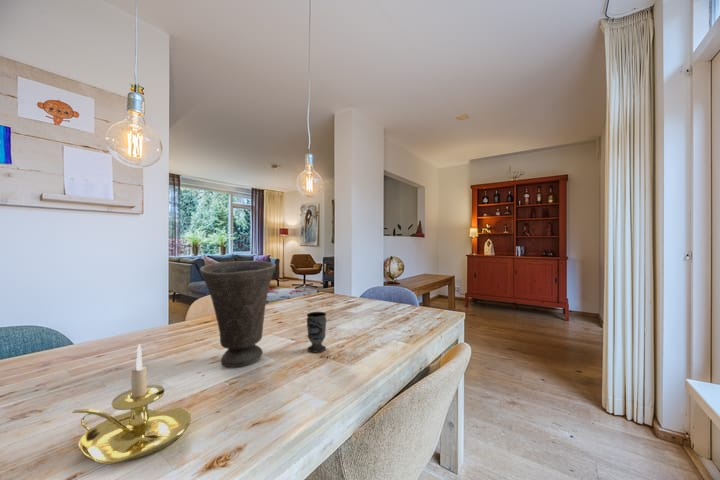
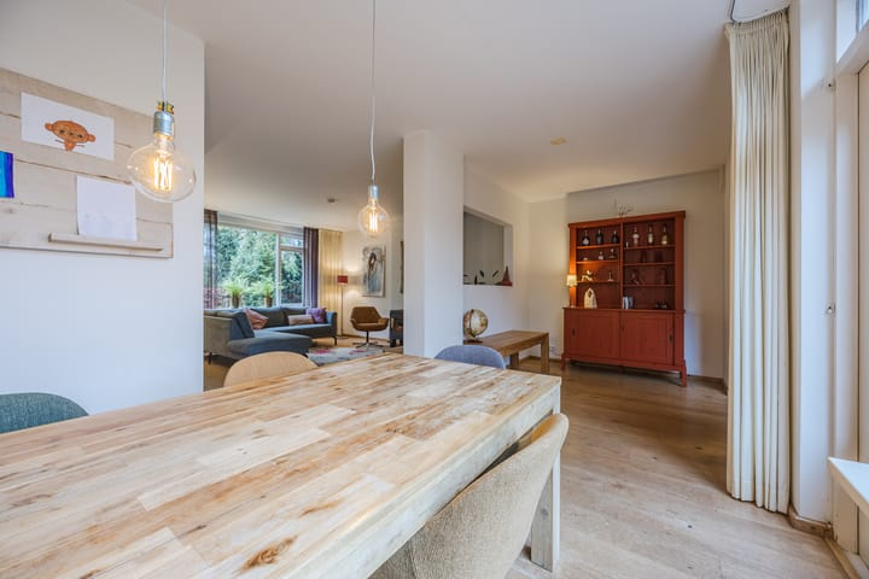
- cup [306,311,327,353]
- candle holder [71,343,192,465]
- vase [199,260,277,368]
